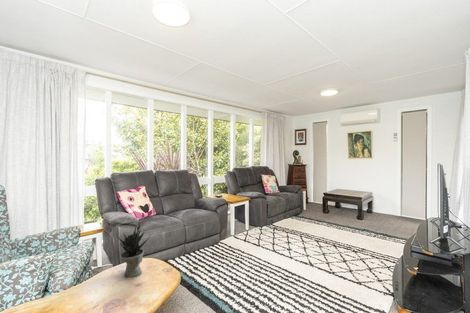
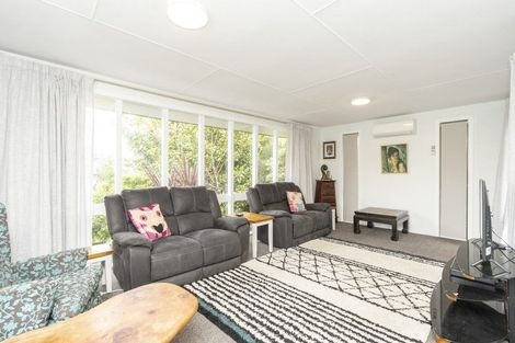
- potted plant [117,225,151,278]
